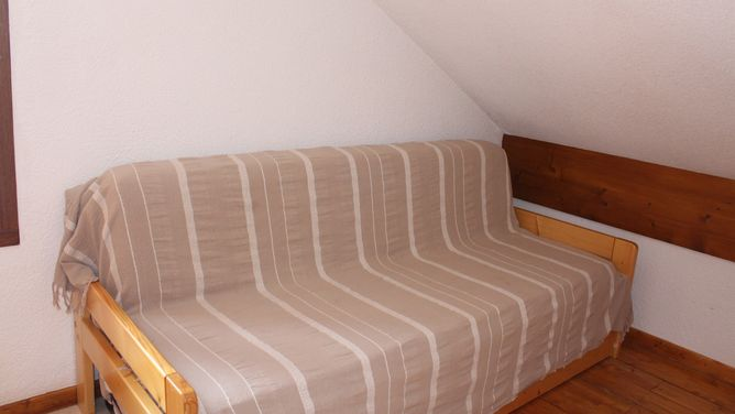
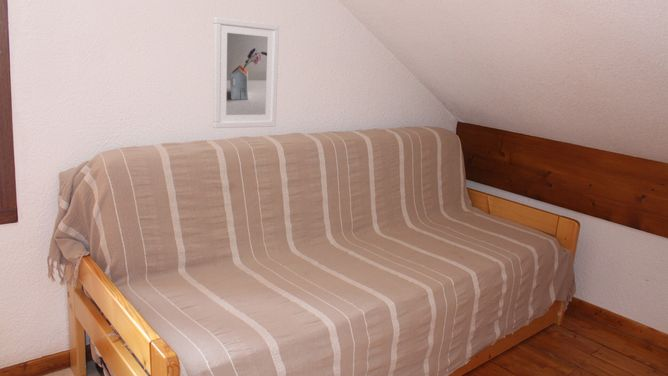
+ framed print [212,16,280,129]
